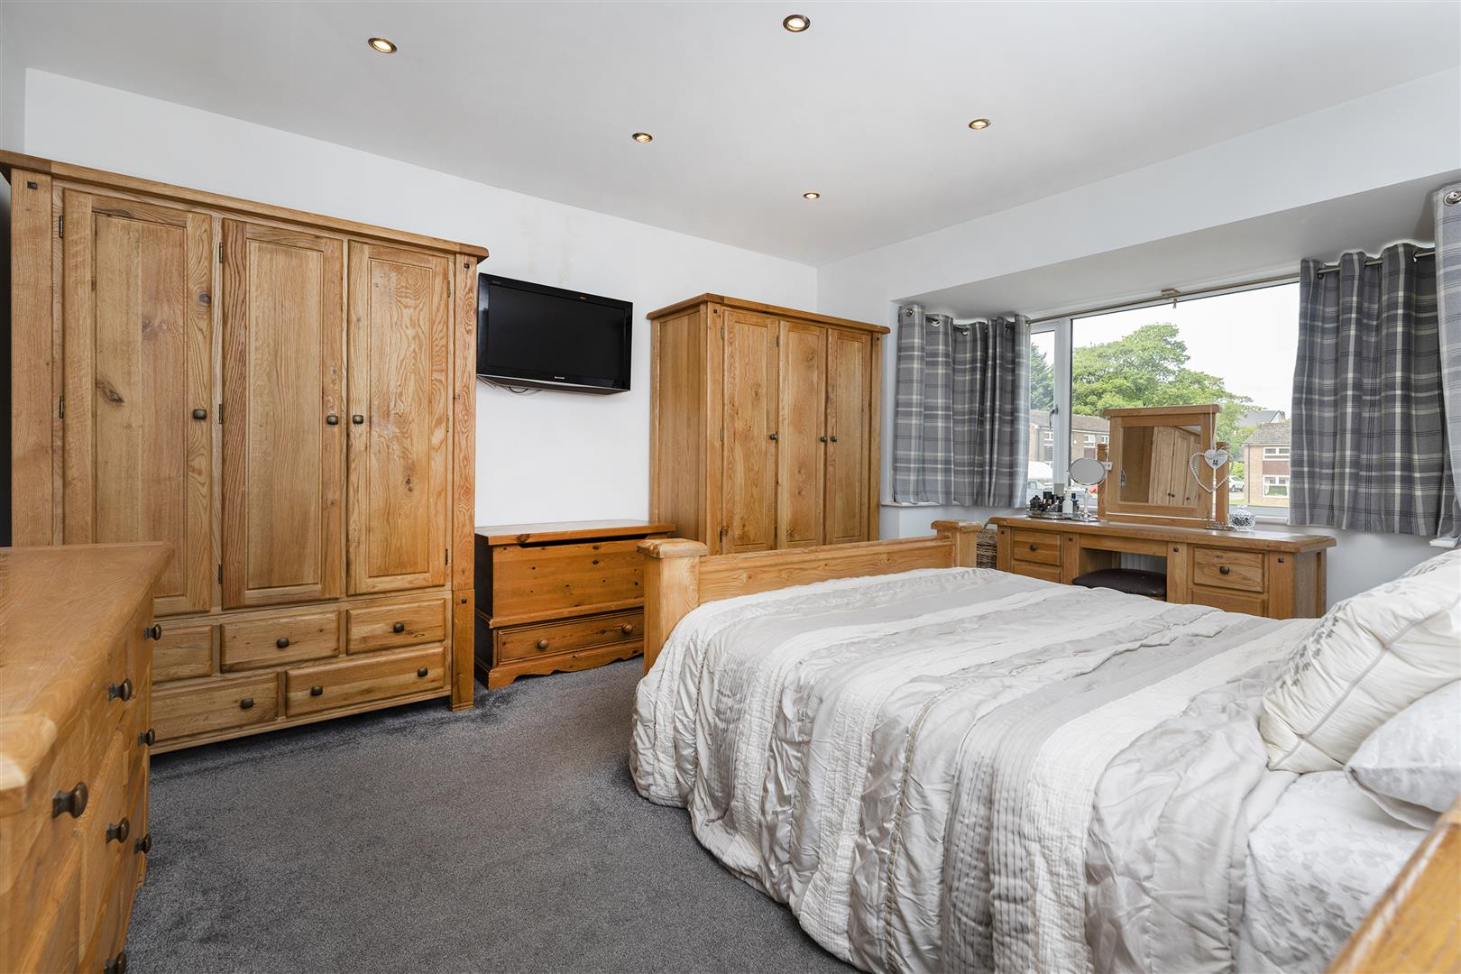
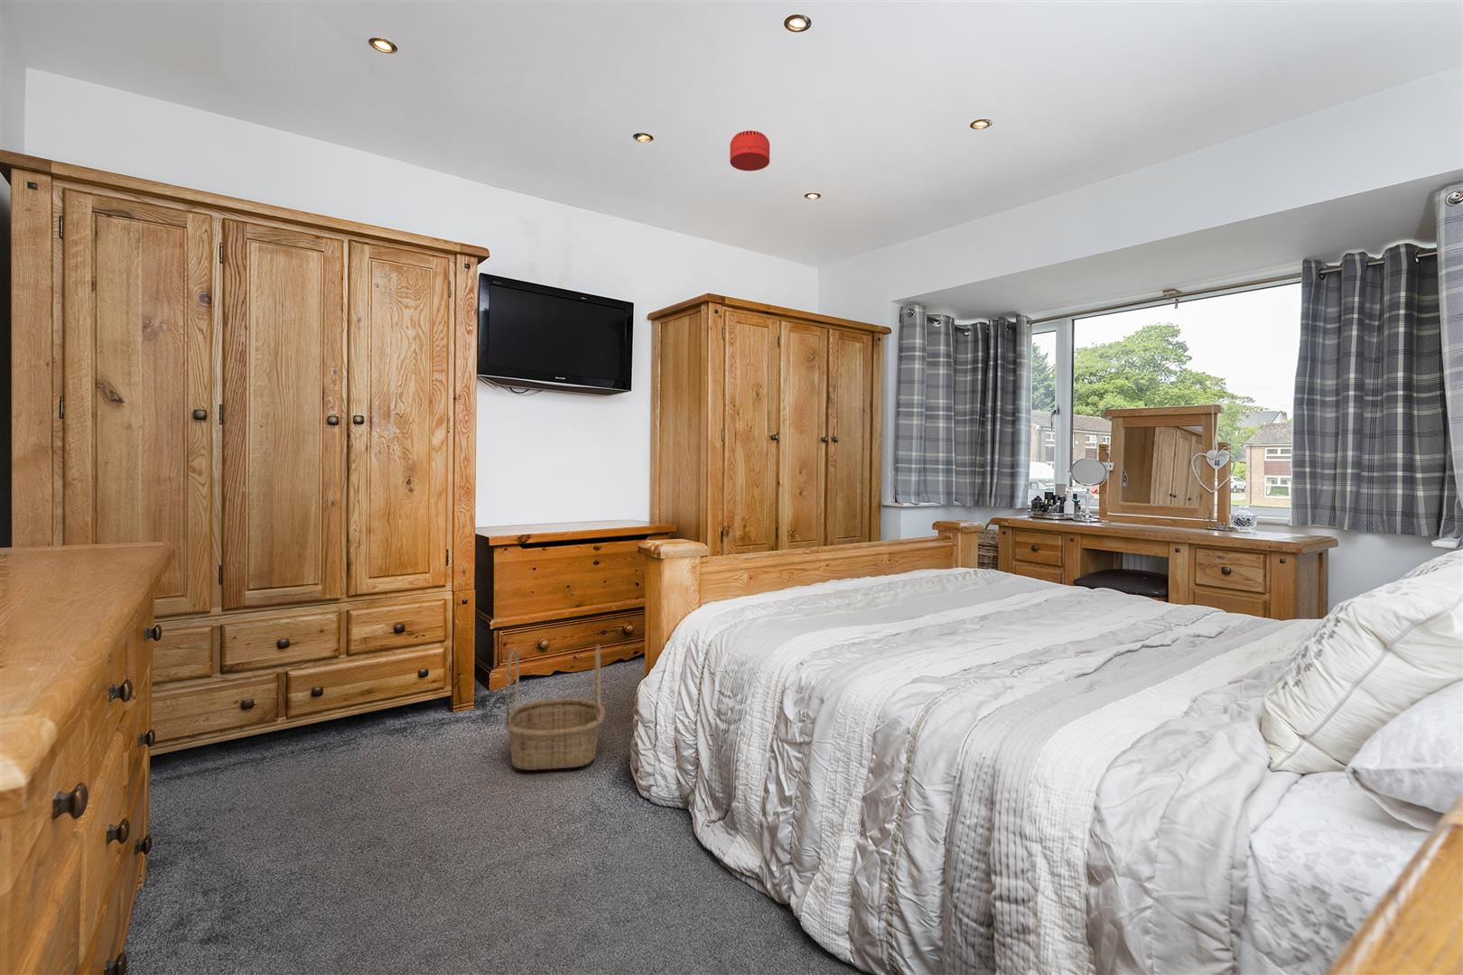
+ smoke detector [729,129,771,172]
+ basket [503,644,606,772]
